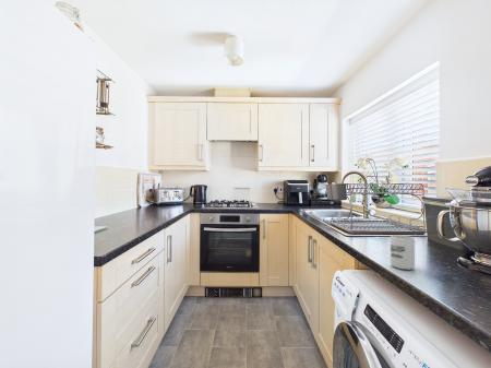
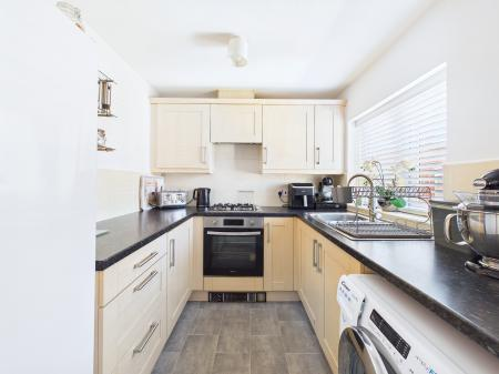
- cup [390,234,416,271]
